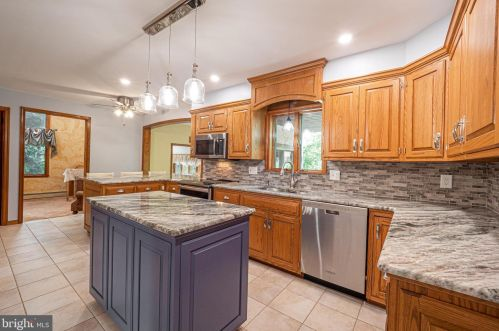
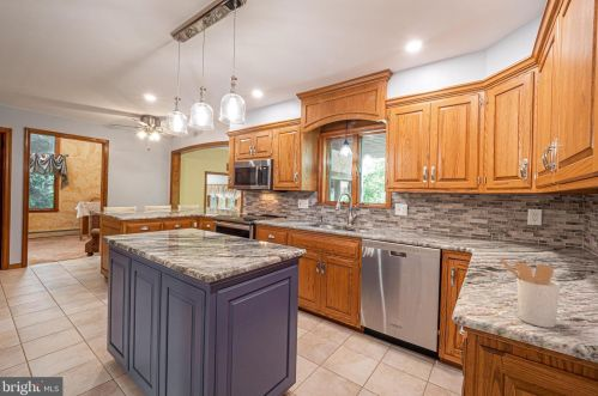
+ utensil holder [499,257,561,329]
